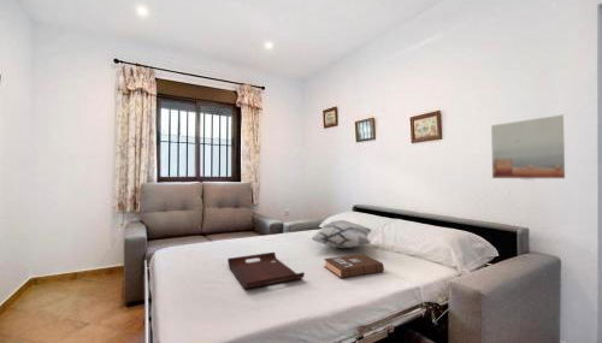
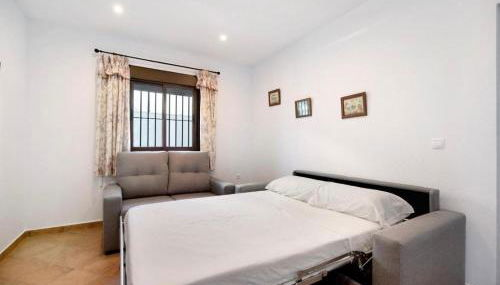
- serving tray [226,250,306,290]
- book [323,253,385,279]
- wall art [490,114,566,179]
- decorative pillow [311,219,373,249]
